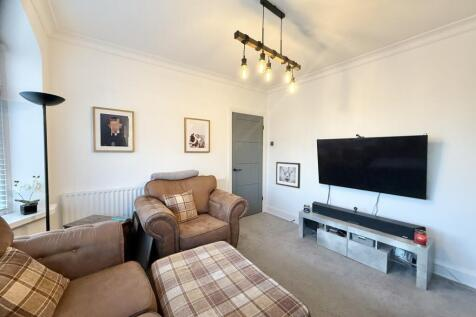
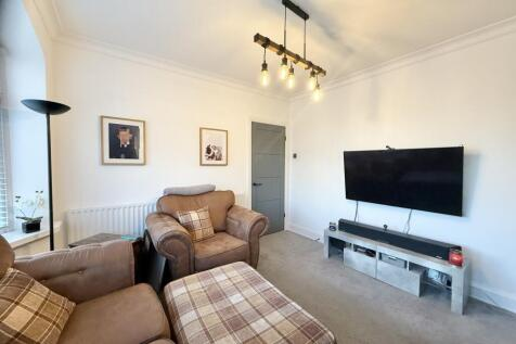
- wall art [275,161,301,189]
